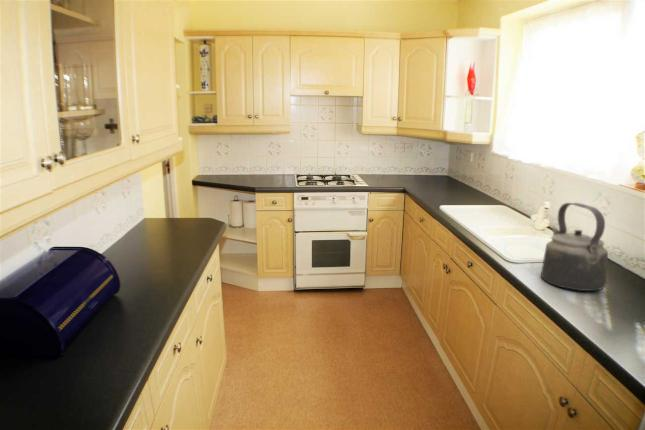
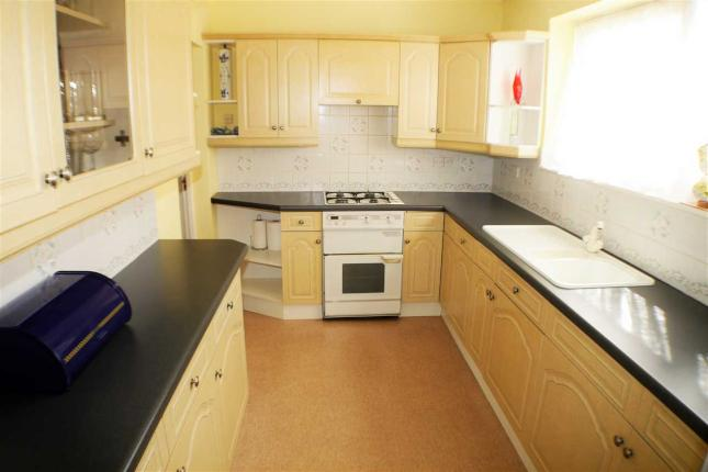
- kettle [540,202,609,292]
